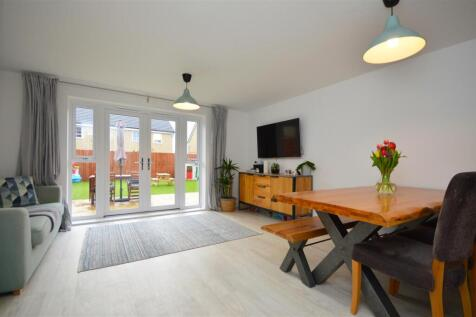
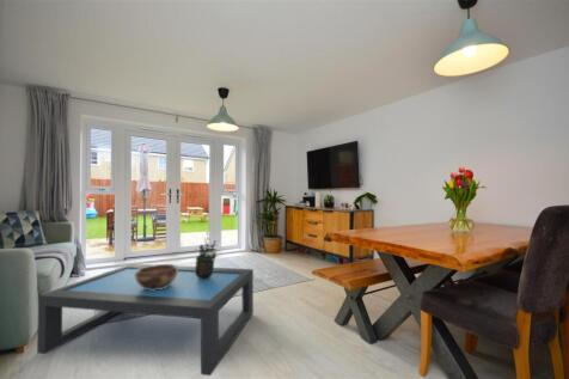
+ coffee table [36,263,255,377]
+ decorative bowl [135,263,178,291]
+ potted plant [192,231,221,280]
